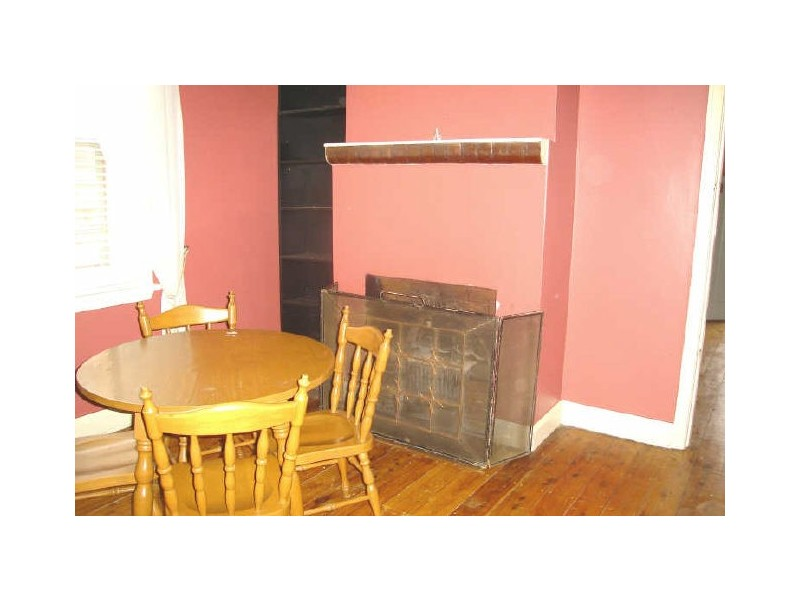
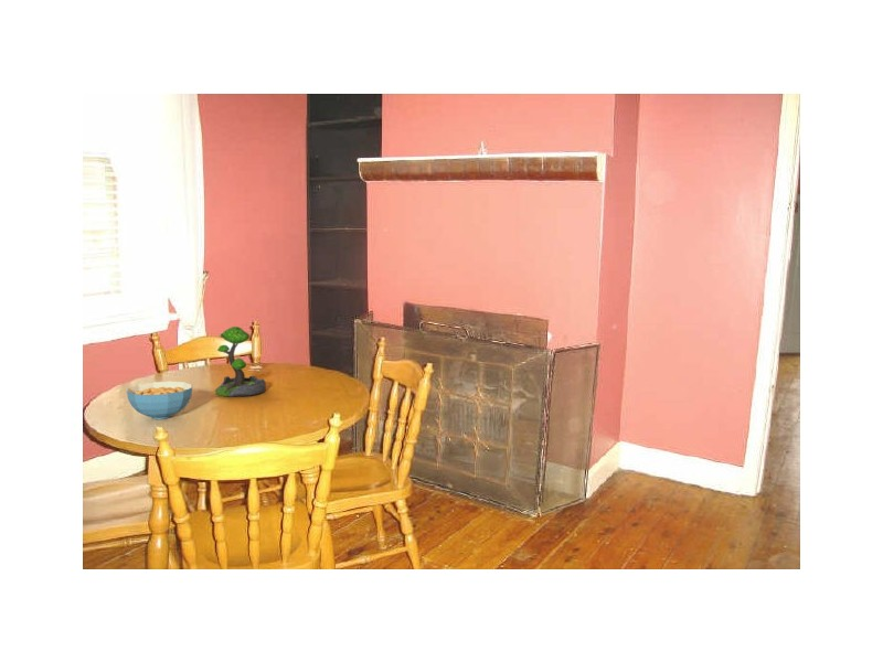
+ cereal bowl [126,381,193,420]
+ plant [214,325,267,397]
